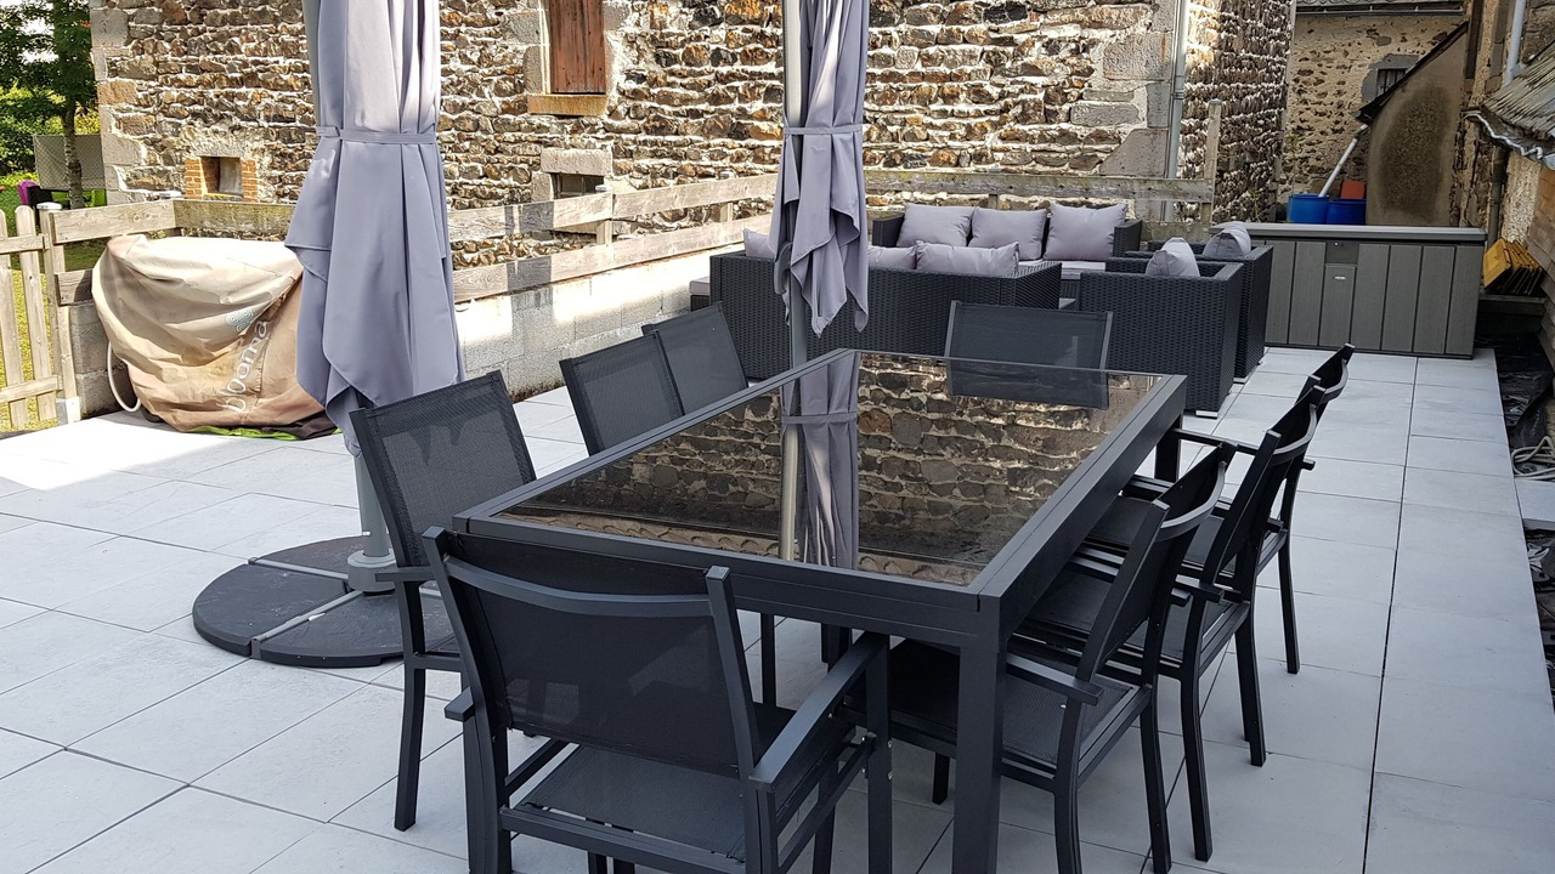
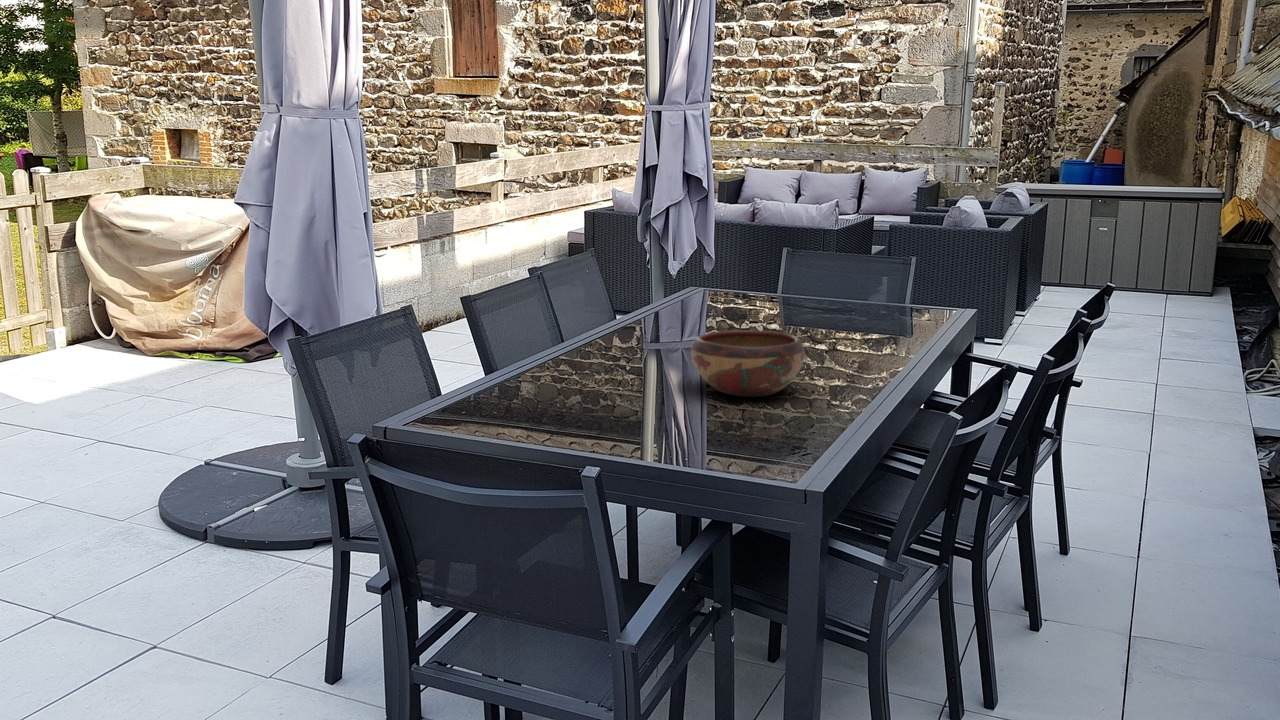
+ decorative bowl [690,329,806,398]
